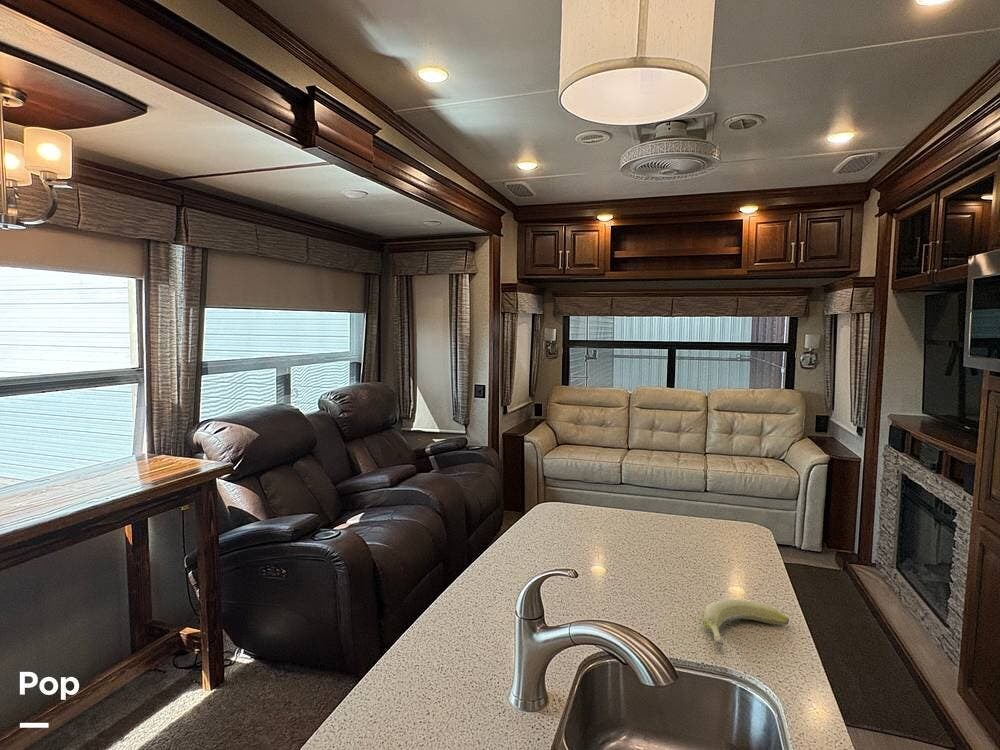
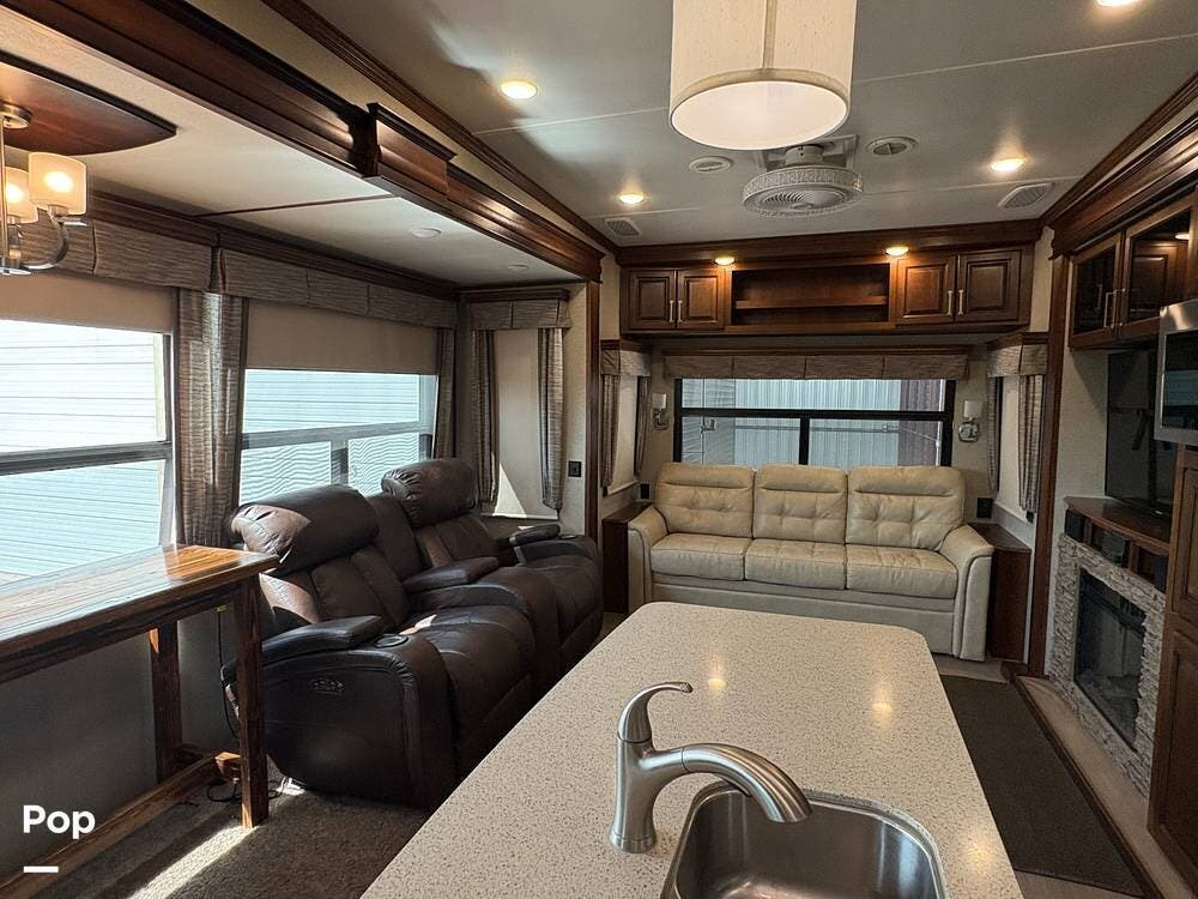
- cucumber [700,598,790,647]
